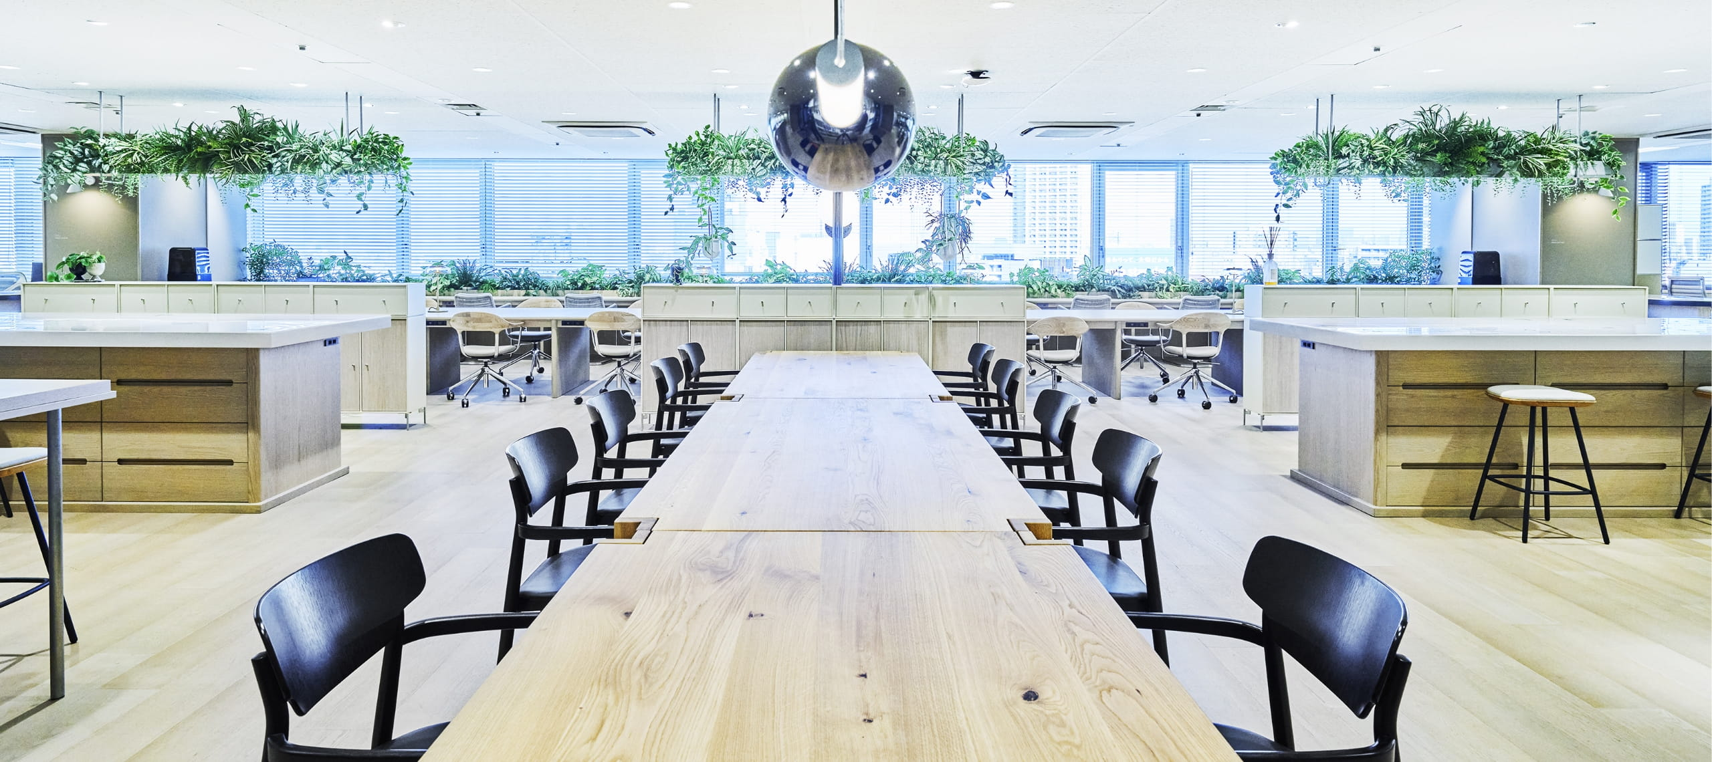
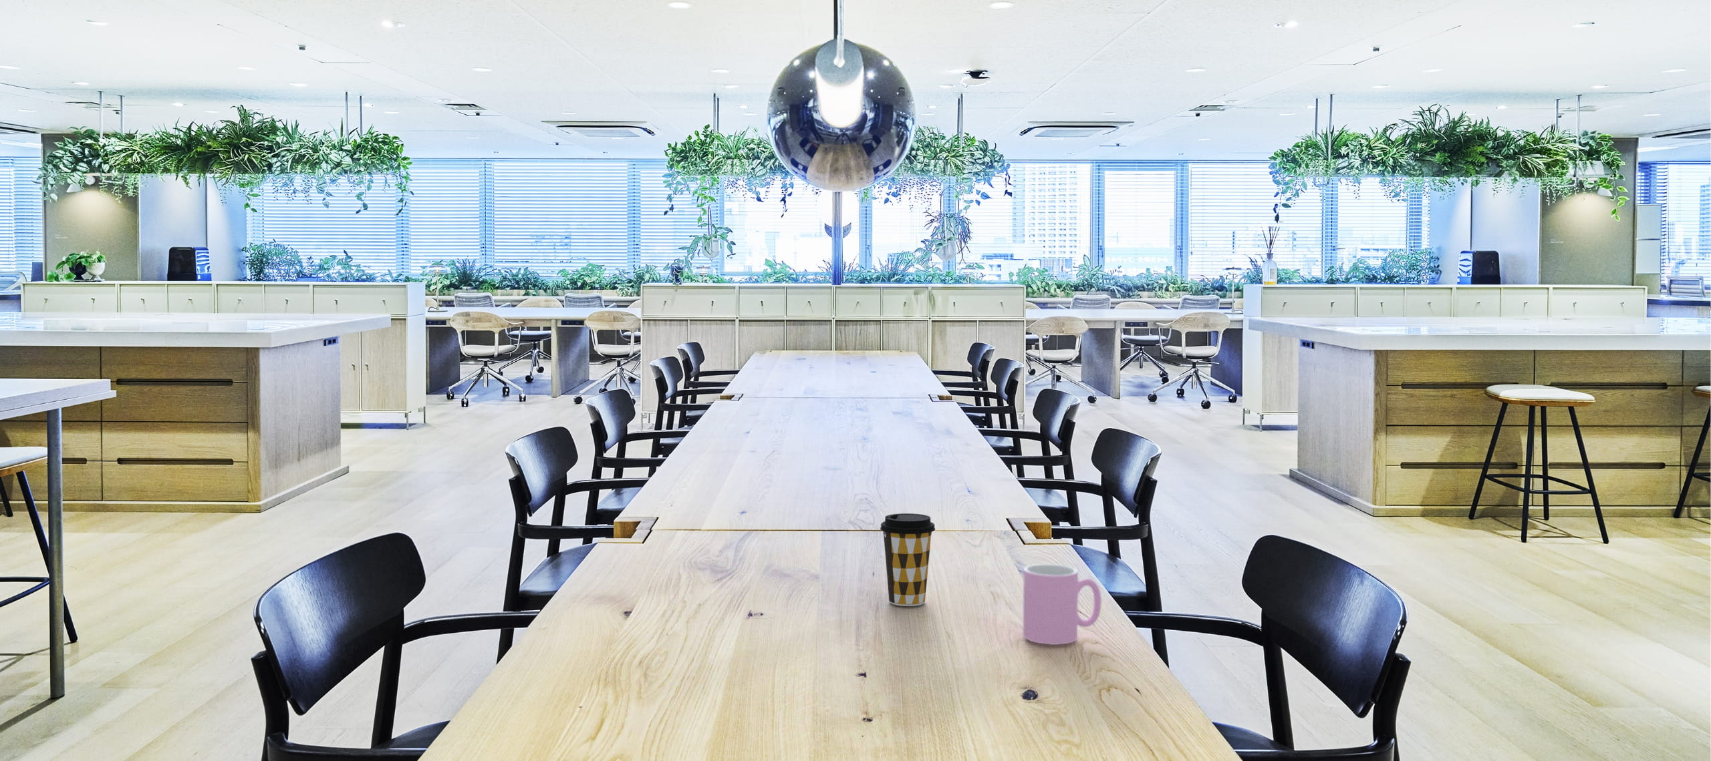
+ cup [1022,564,1102,645]
+ coffee cup [880,512,935,607]
